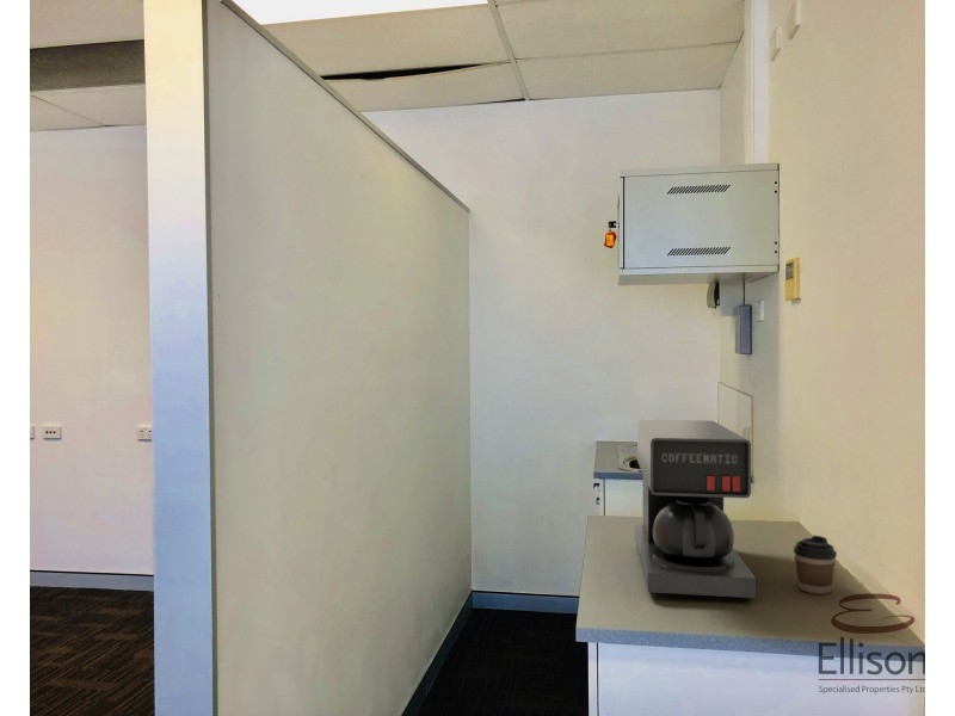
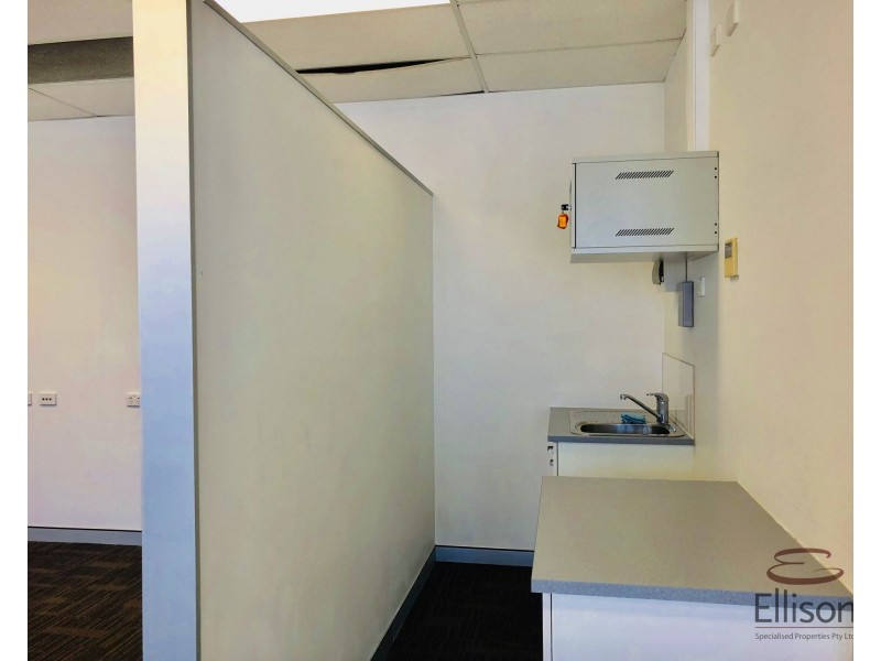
- coffee maker [634,419,757,601]
- coffee cup [793,535,838,595]
